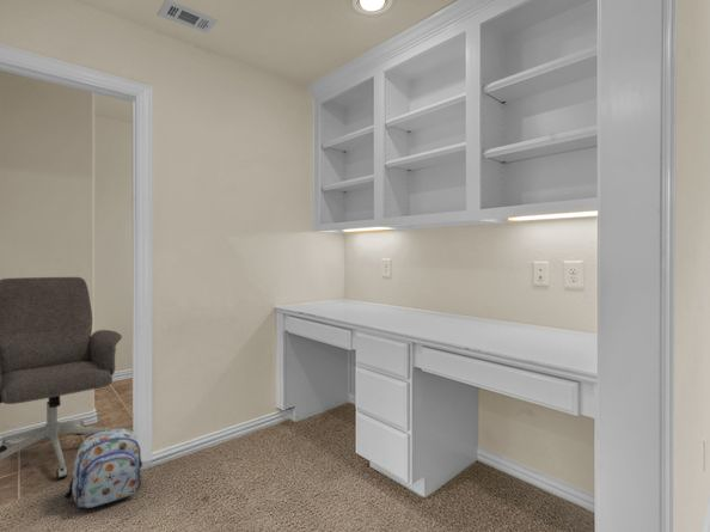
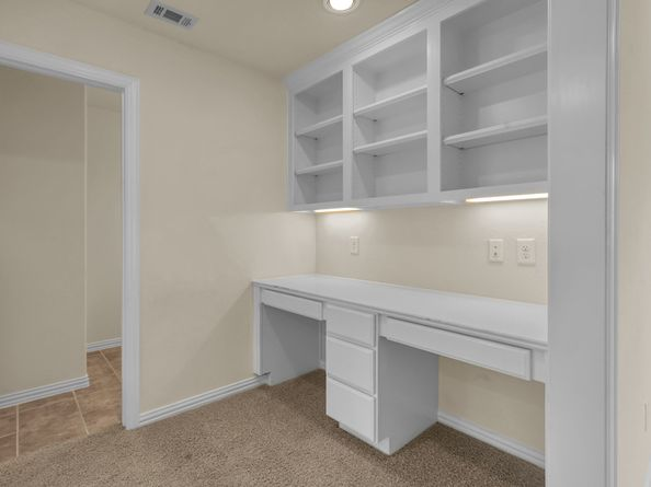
- office chair [0,276,123,481]
- backpack [62,427,145,509]
